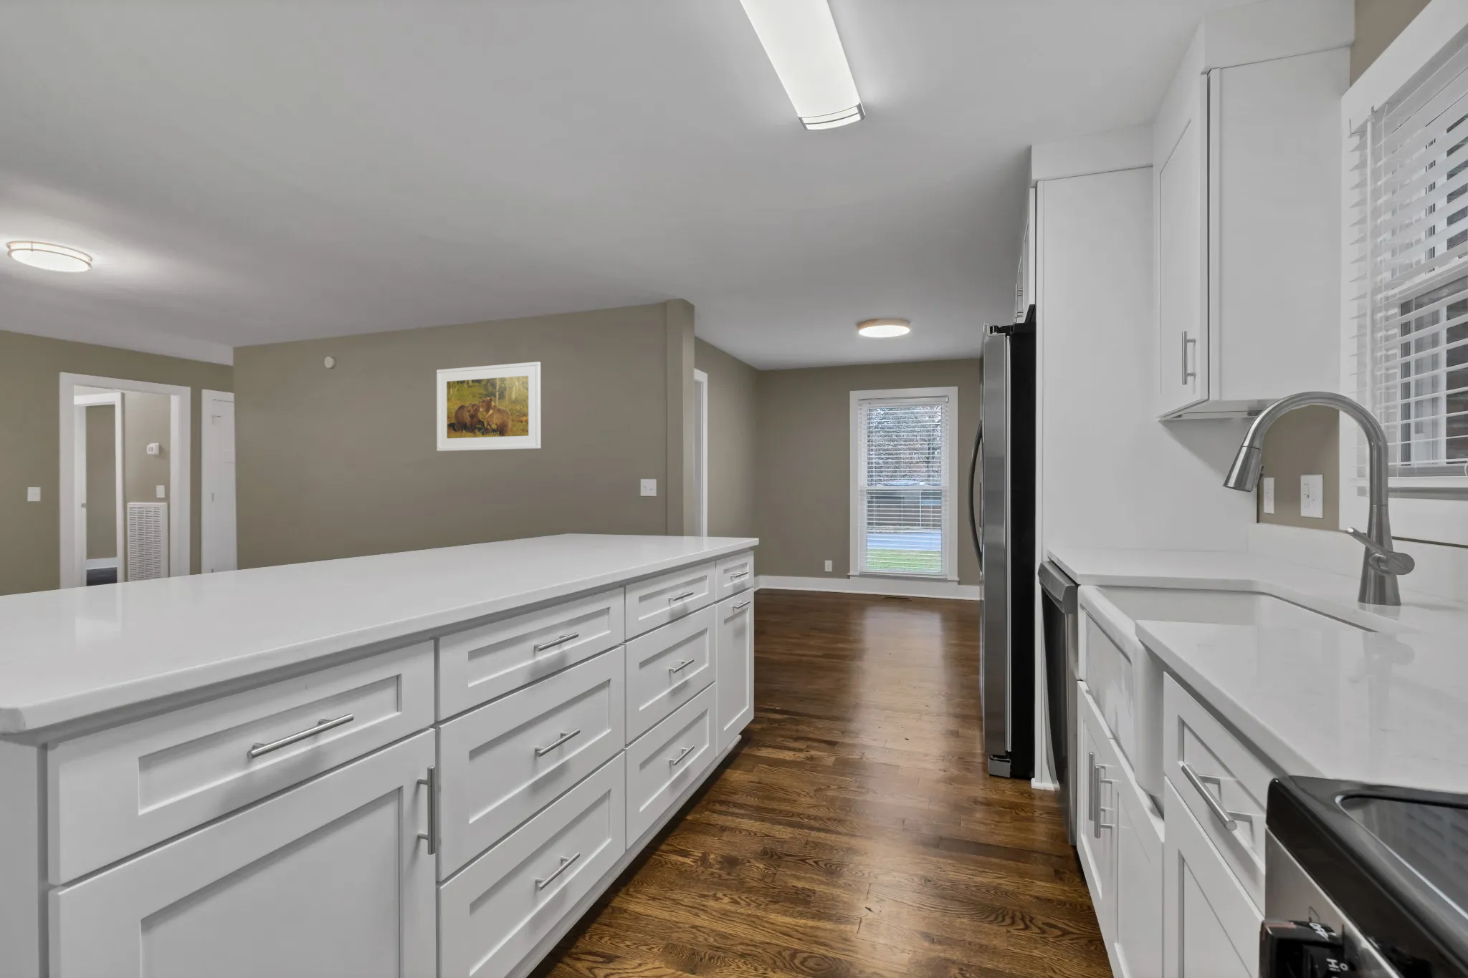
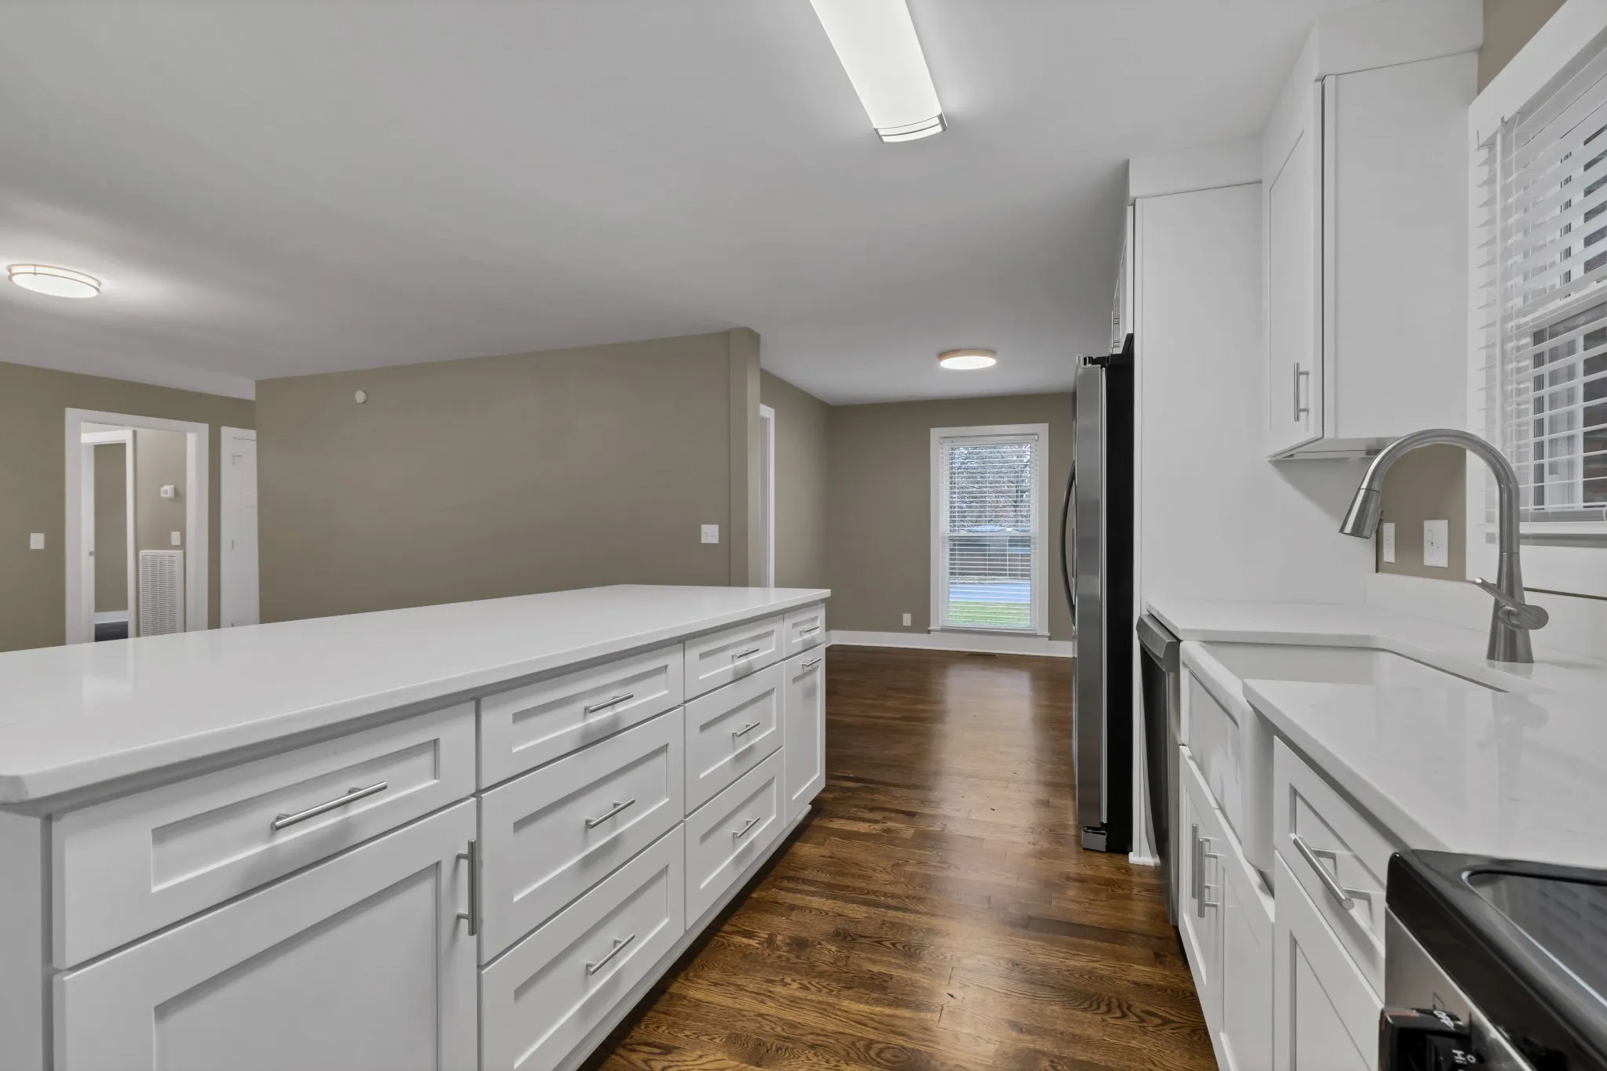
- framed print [436,361,542,452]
